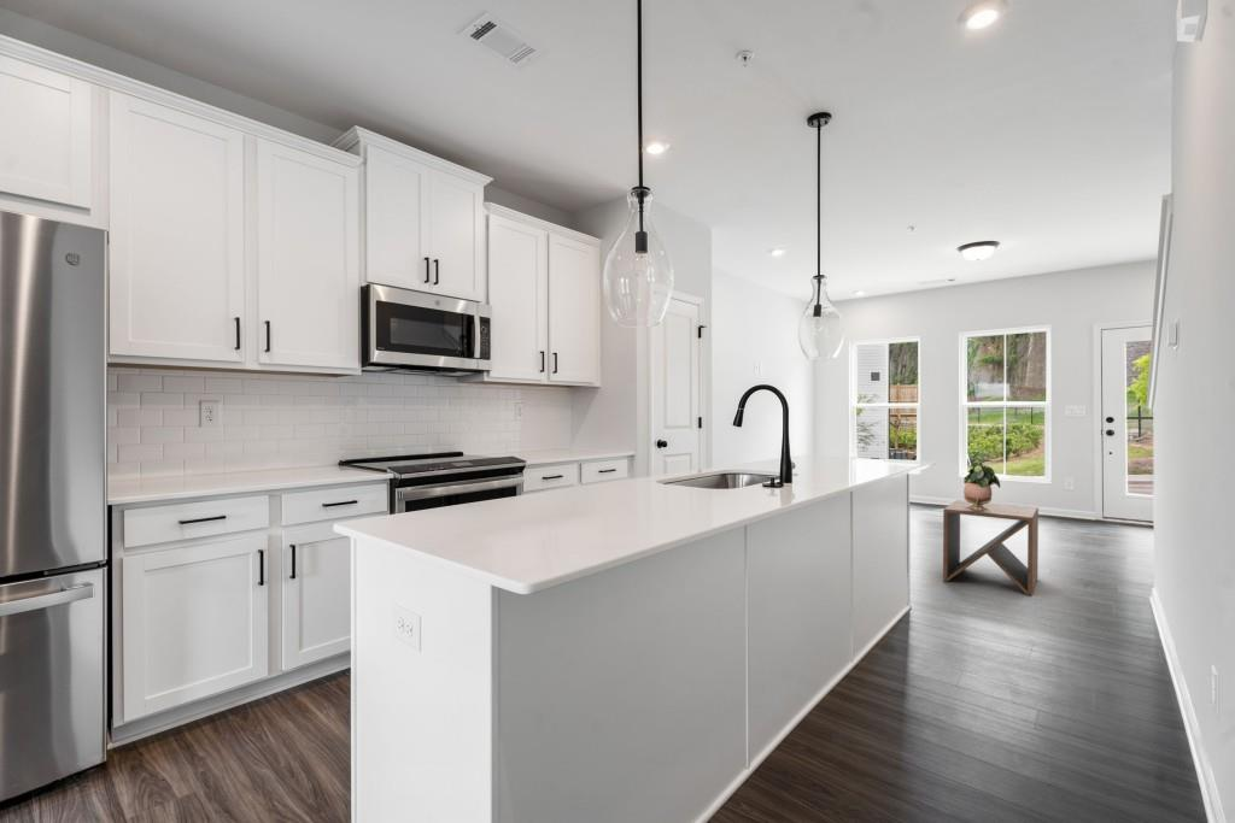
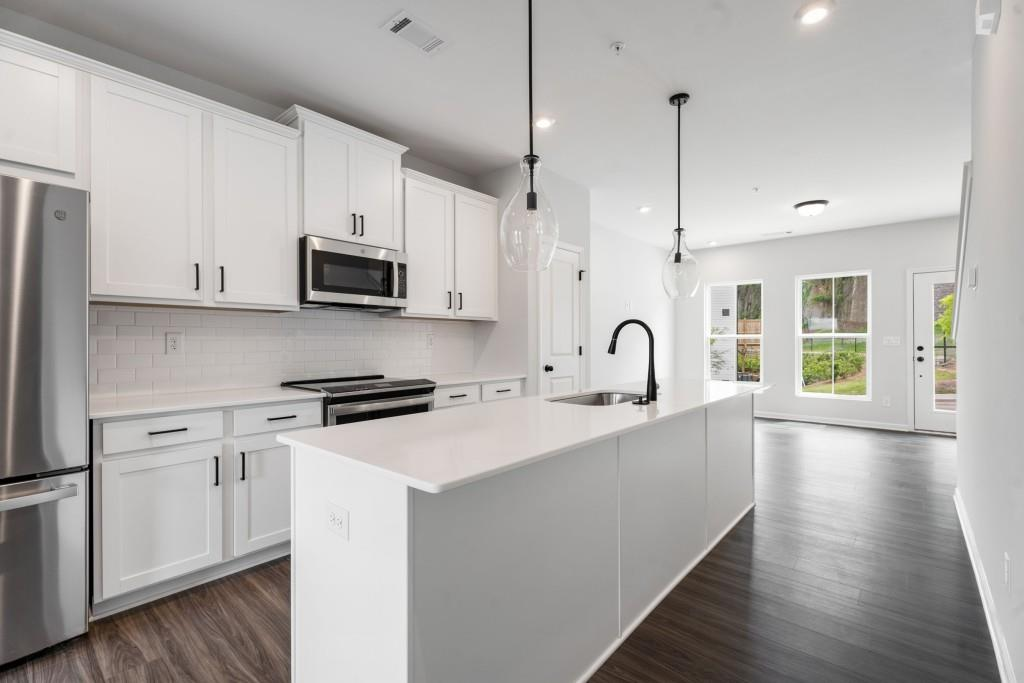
- potted plant [962,457,1001,511]
- side table [942,499,1040,598]
